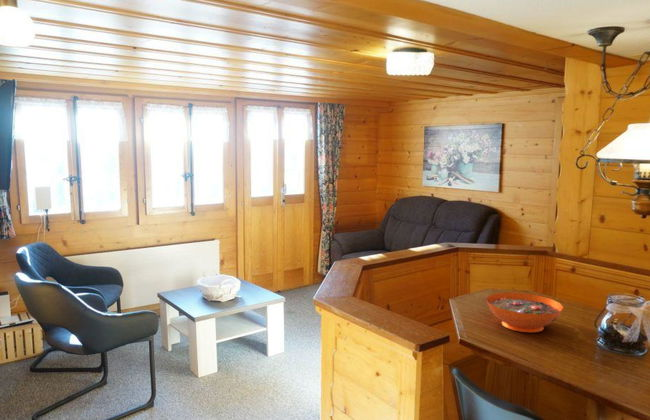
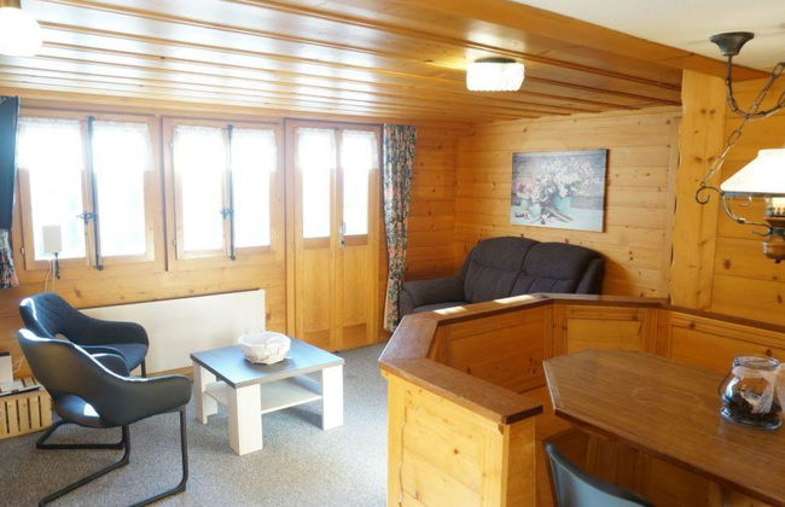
- decorative bowl [485,292,564,333]
